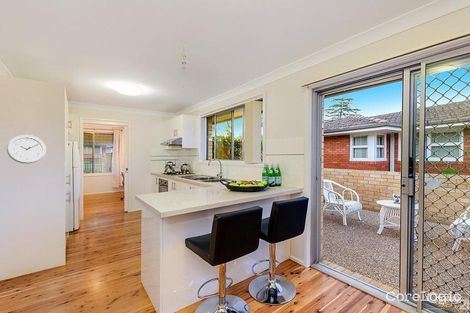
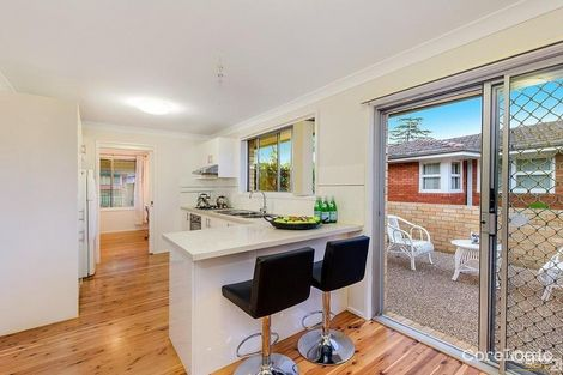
- wall clock [6,134,47,165]
